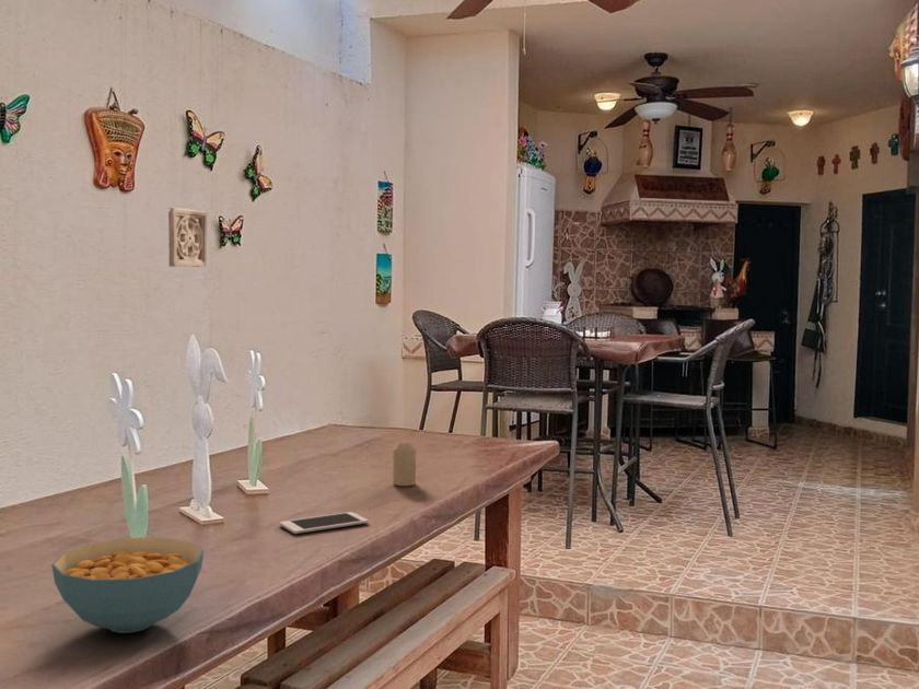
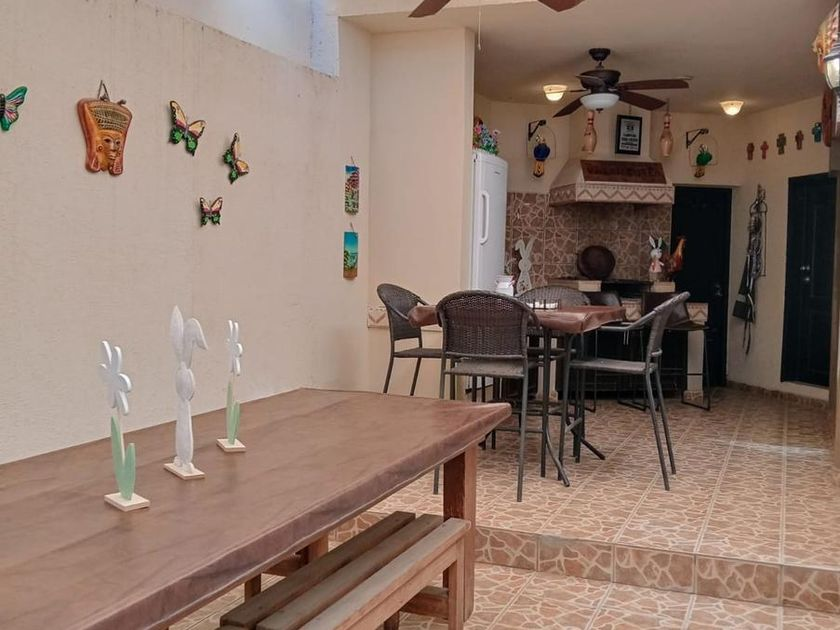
- candle [392,441,417,487]
- cereal bowl [50,536,205,634]
- cell phone [279,511,370,535]
- wall ornament [167,207,209,269]
